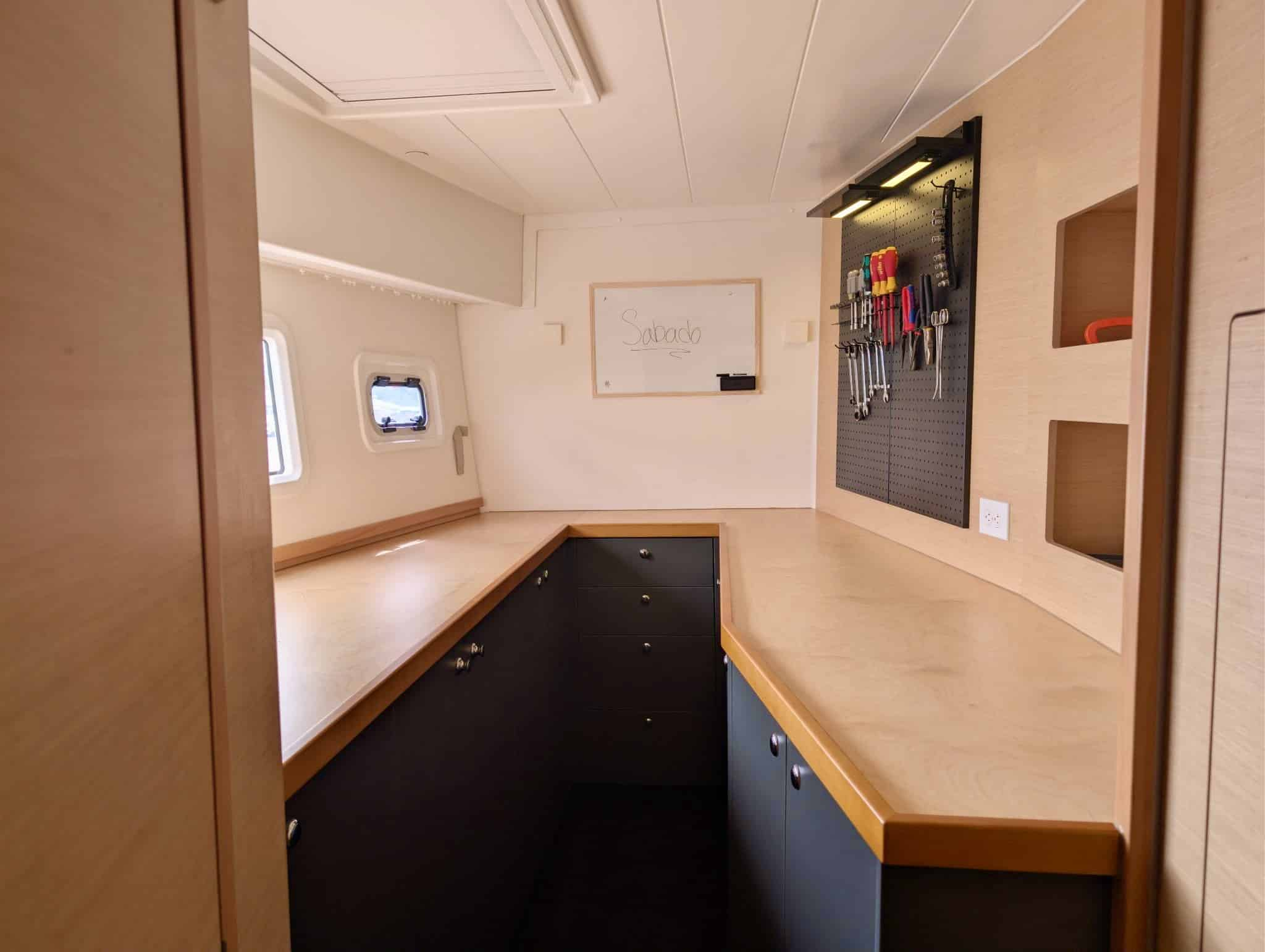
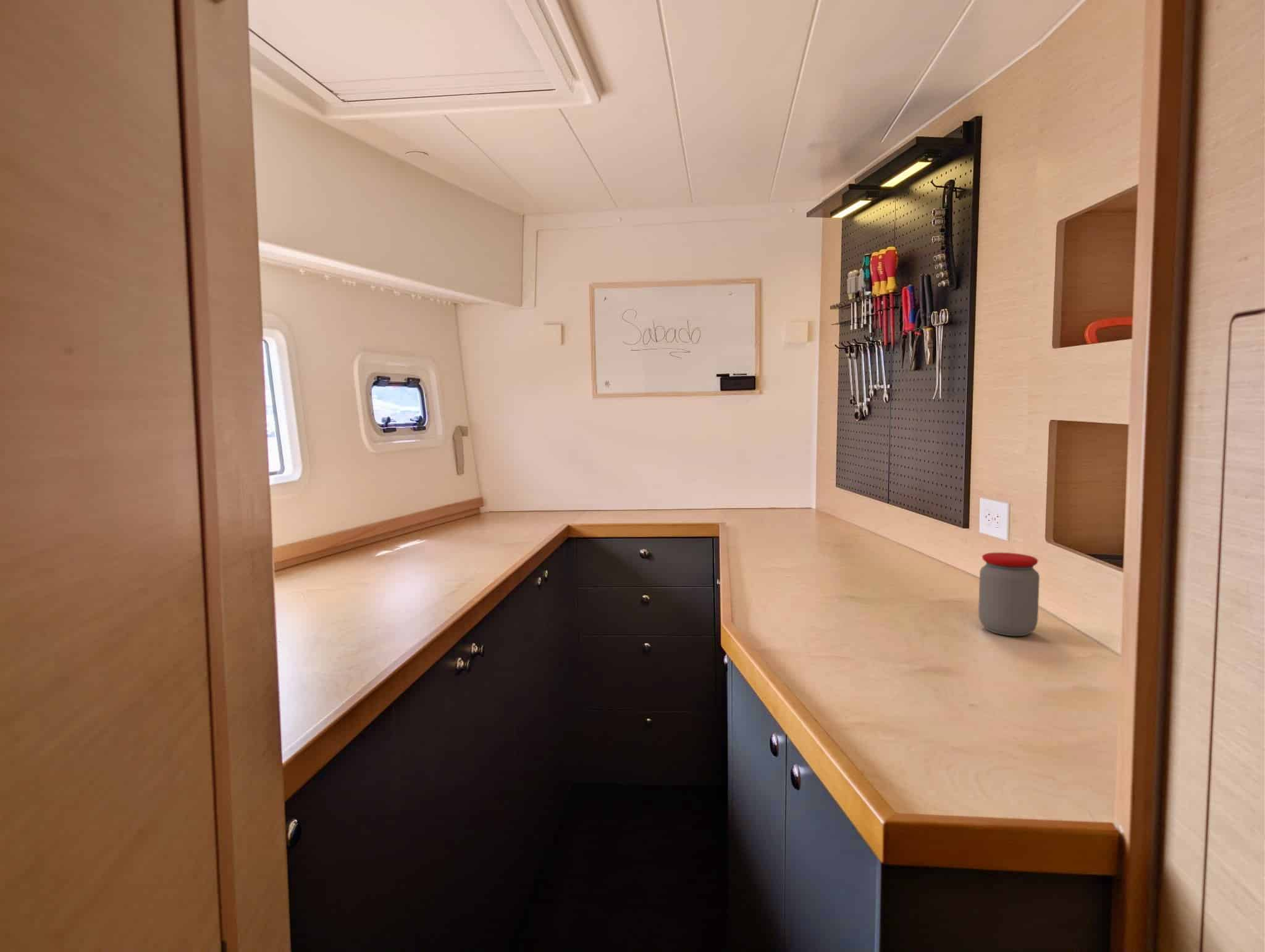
+ jar [978,552,1040,637]
